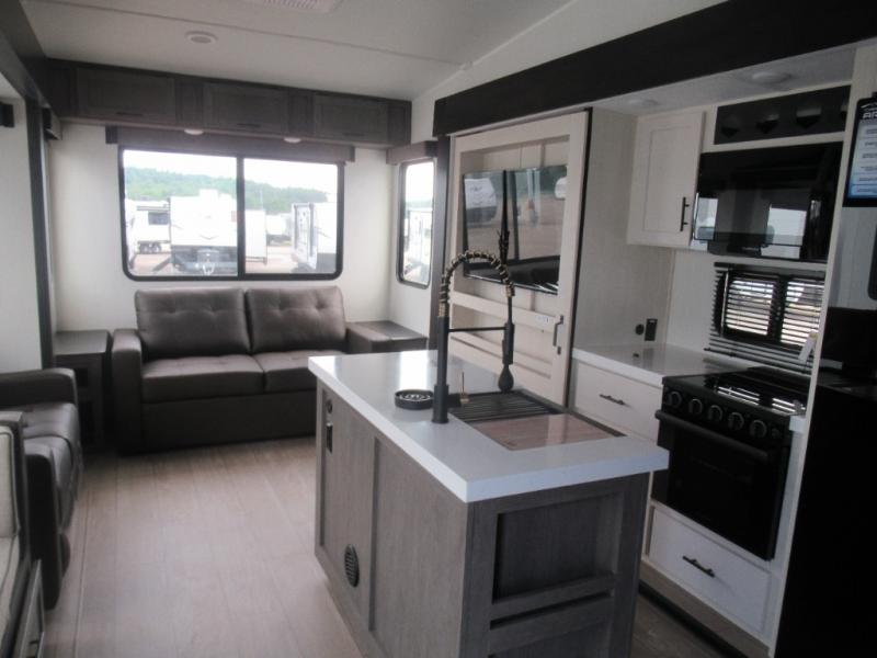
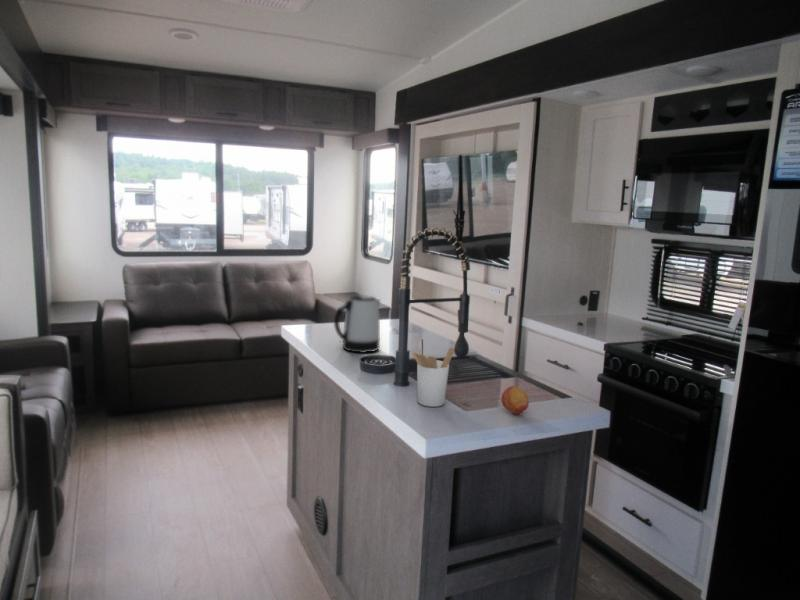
+ utensil holder [410,347,455,408]
+ fruit [500,385,530,415]
+ kettle [333,294,381,354]
